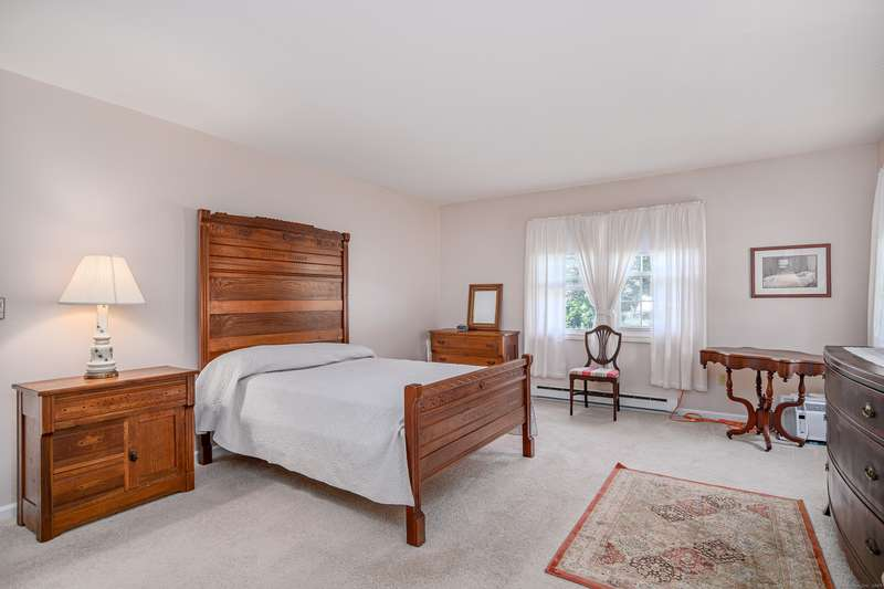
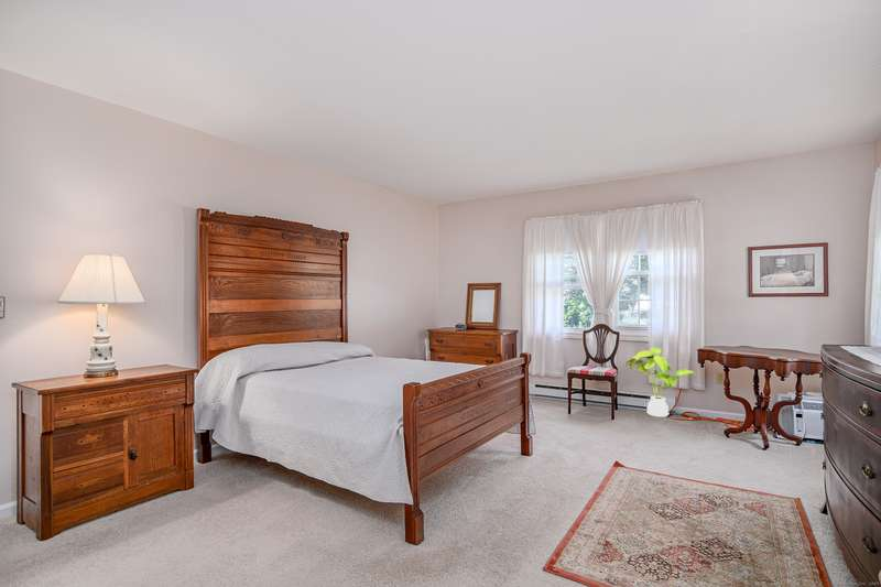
+ house plant [624,347,699,417]
